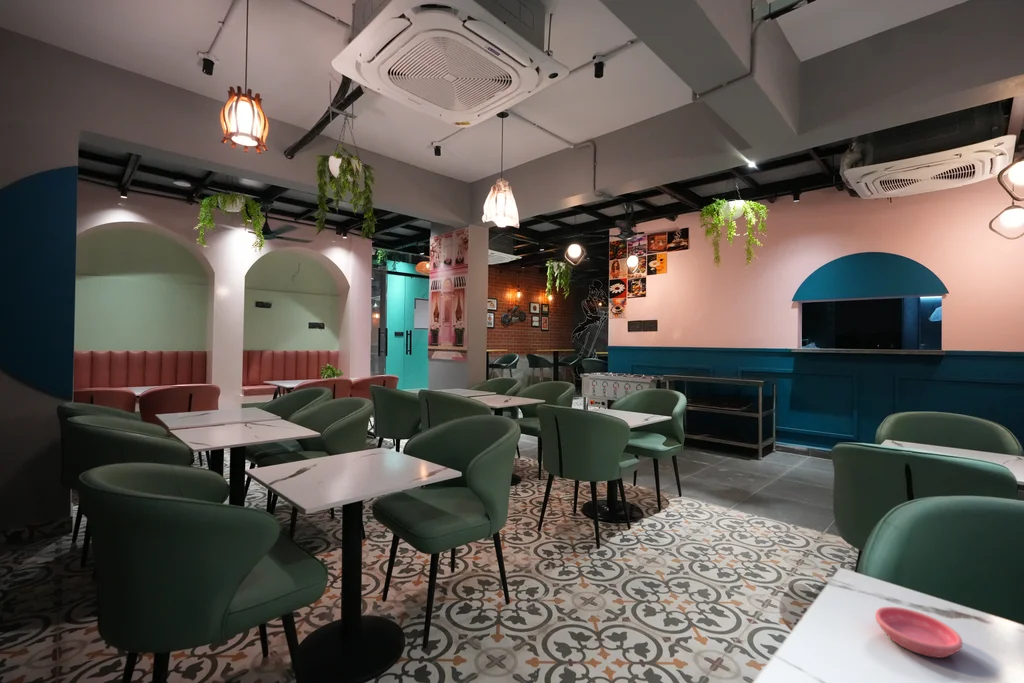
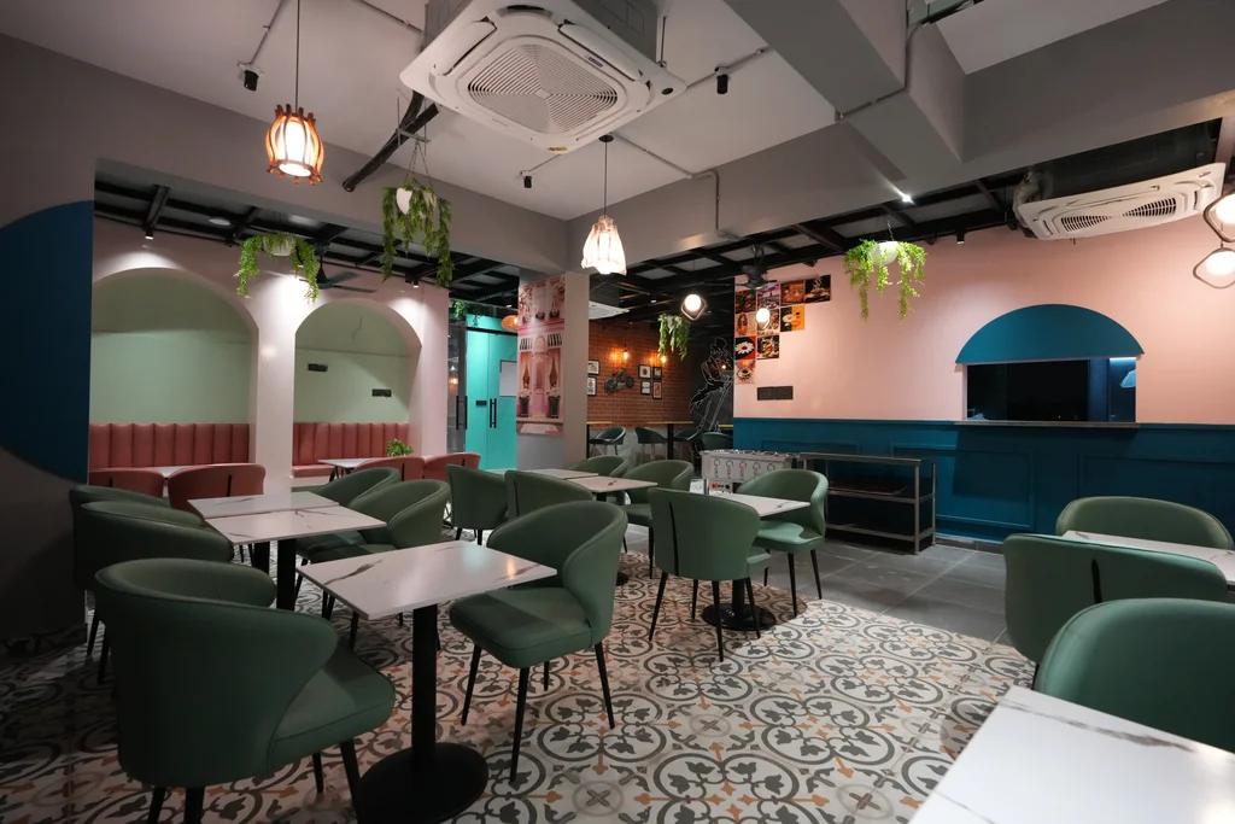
- saucer [874,606,963,659]
